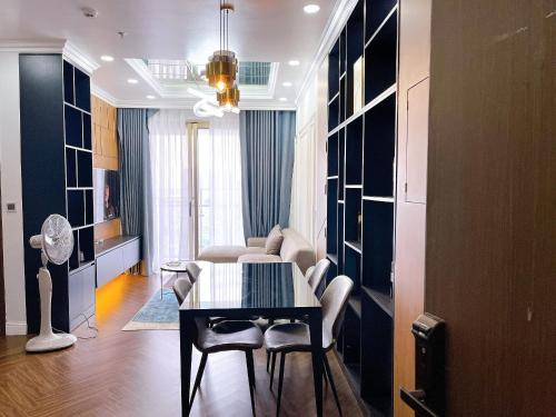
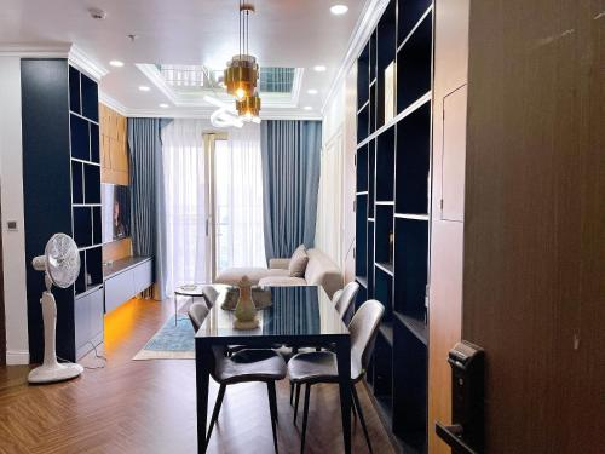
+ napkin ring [220,285,273,311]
+ vase [231,274,260,331]
